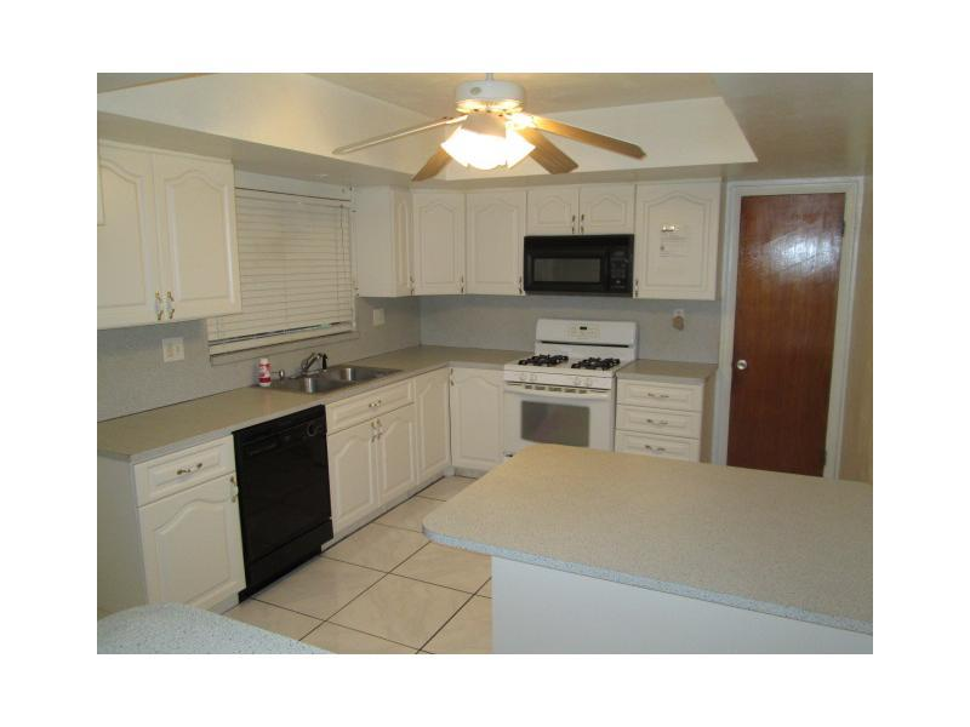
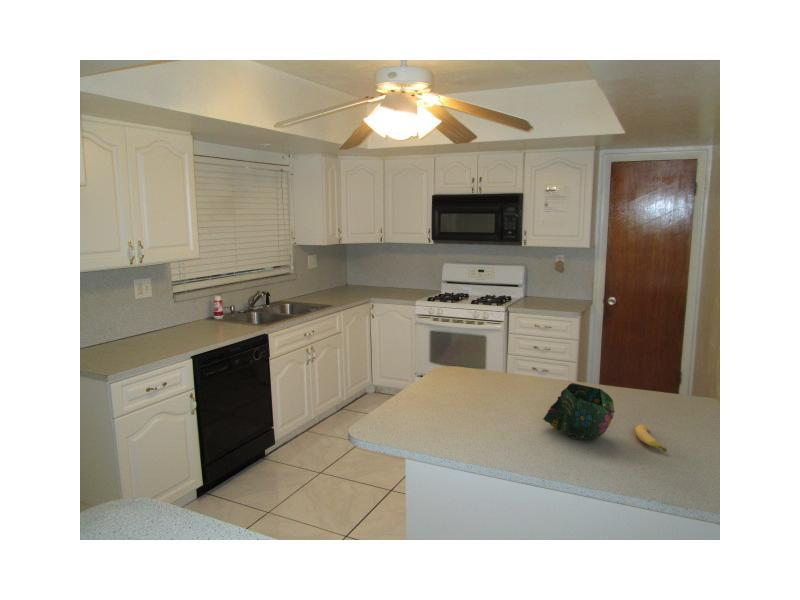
+ banana [634,423,668,453]
+ decorative bowl [542,382,616,441]
